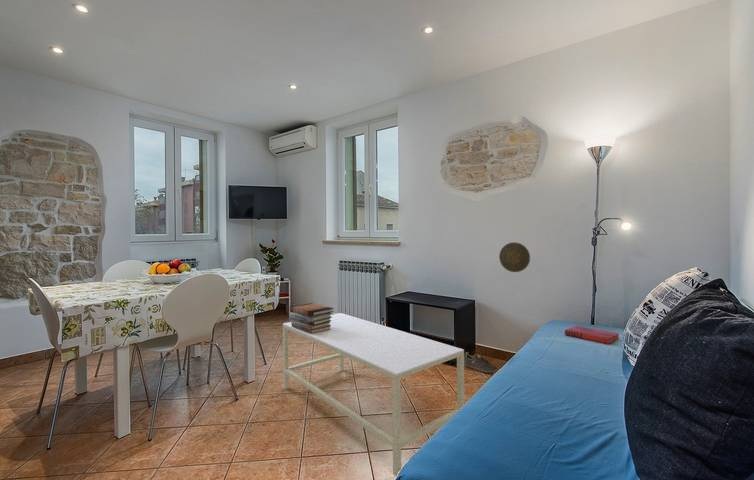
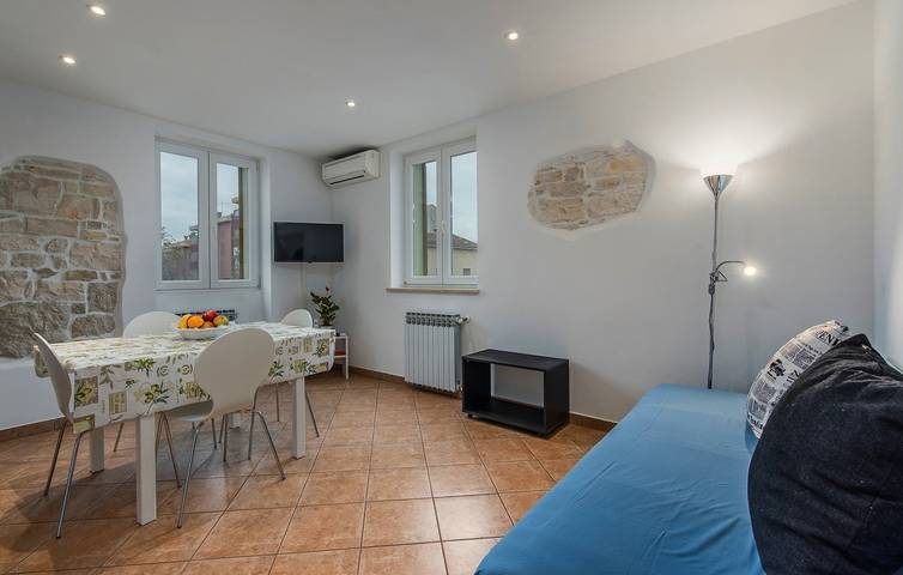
- book stack [289,302,335,334]
- decorative plate [498,241,531,273]
- coffee table [282,312,465,477]
- sneaker [464,351,499,374]
- hardback book [564,325,620,345]
